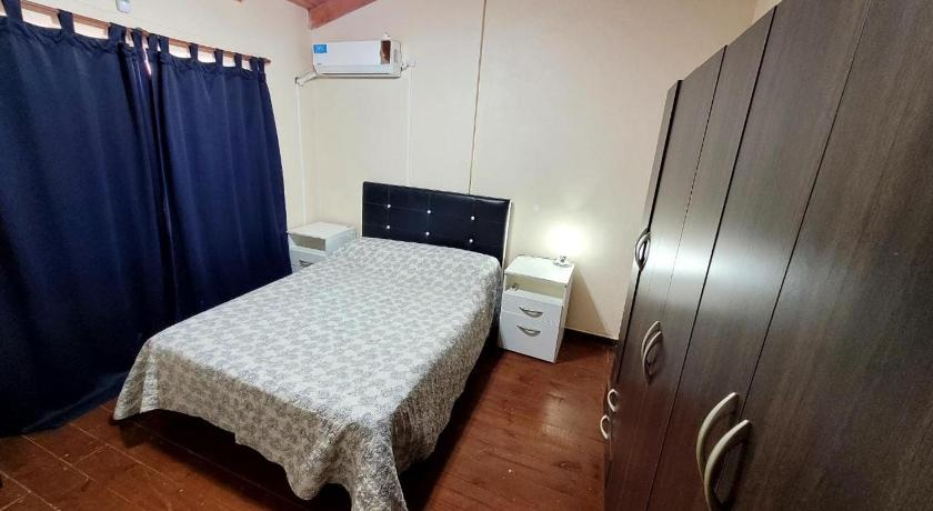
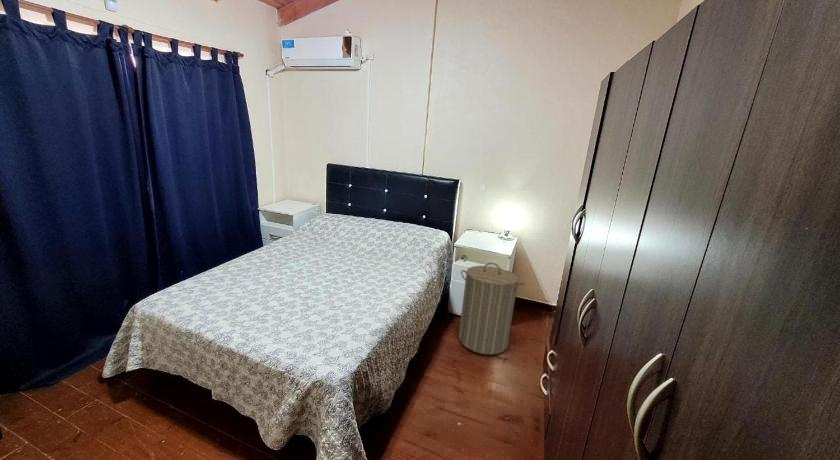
+ laundry hamper [458,262,526,356]
